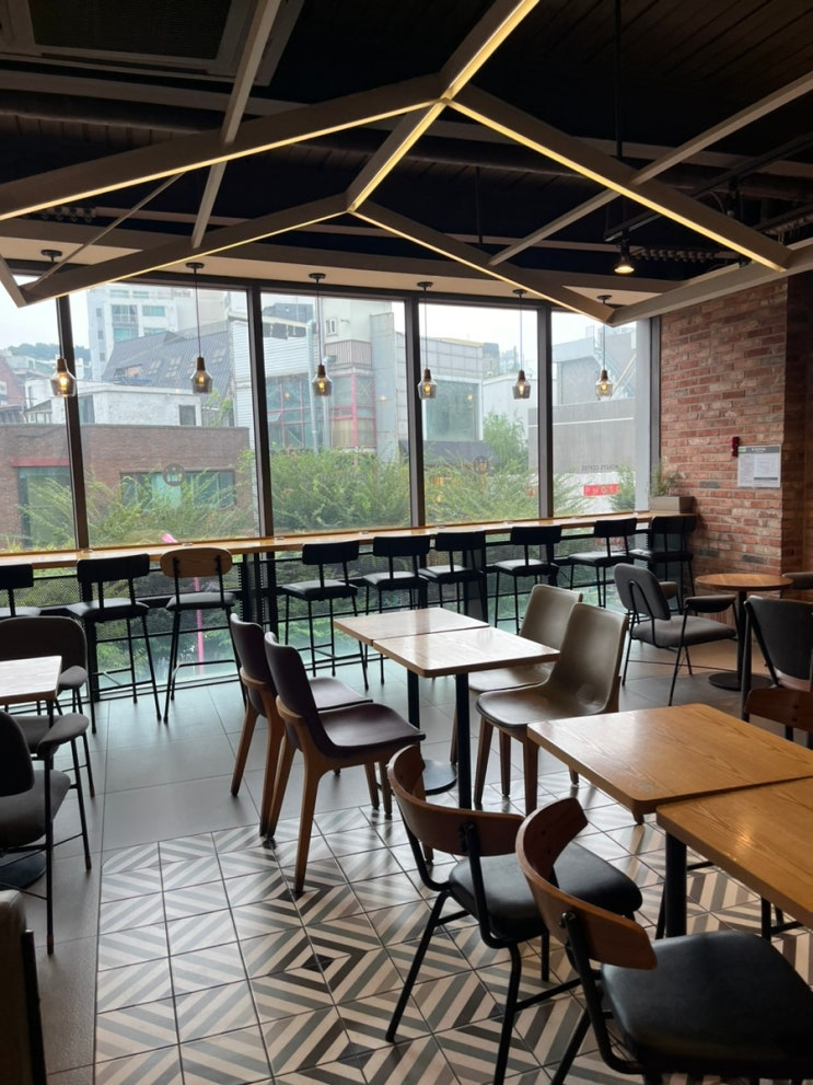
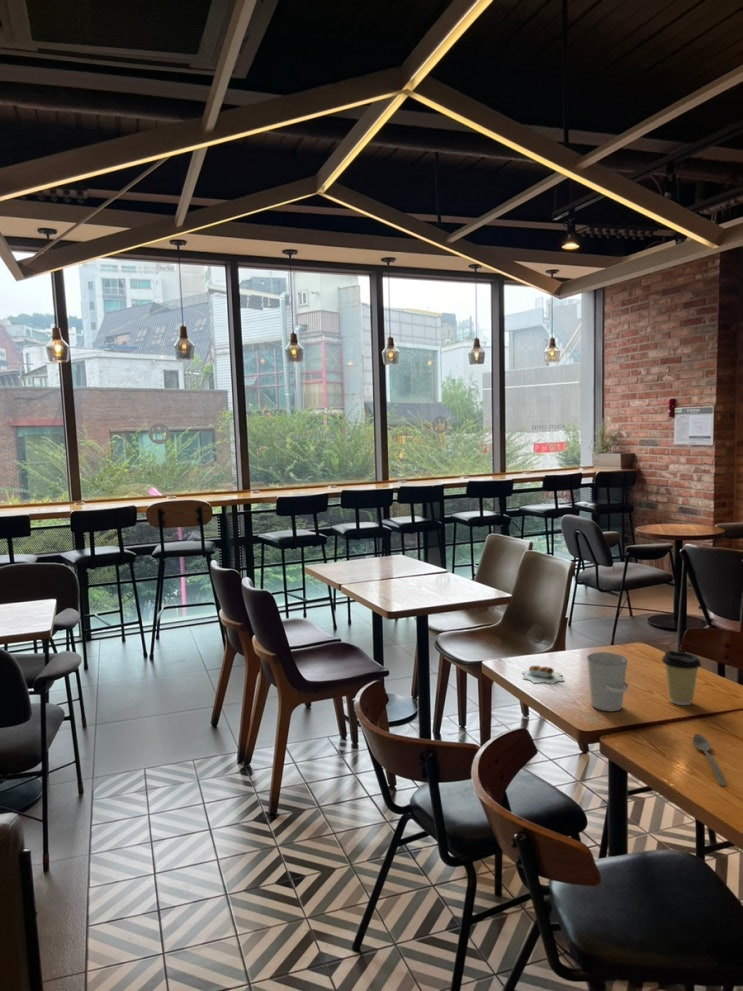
+ coffee cup [661,649,702,706]
+ cup [586,651,629,713]
+ spoon [692,733,727,787]
+ pastry [521,665,565,685]
